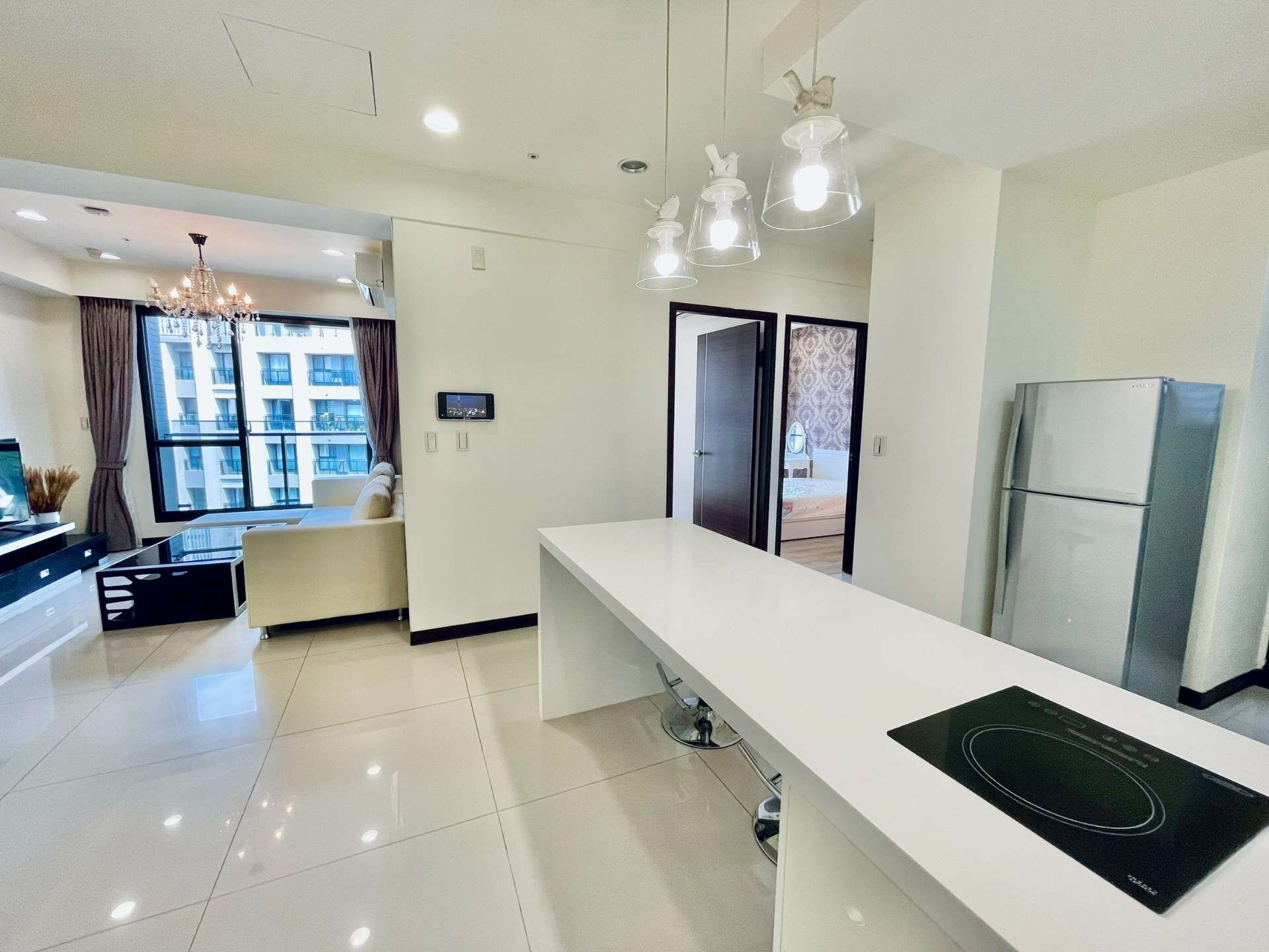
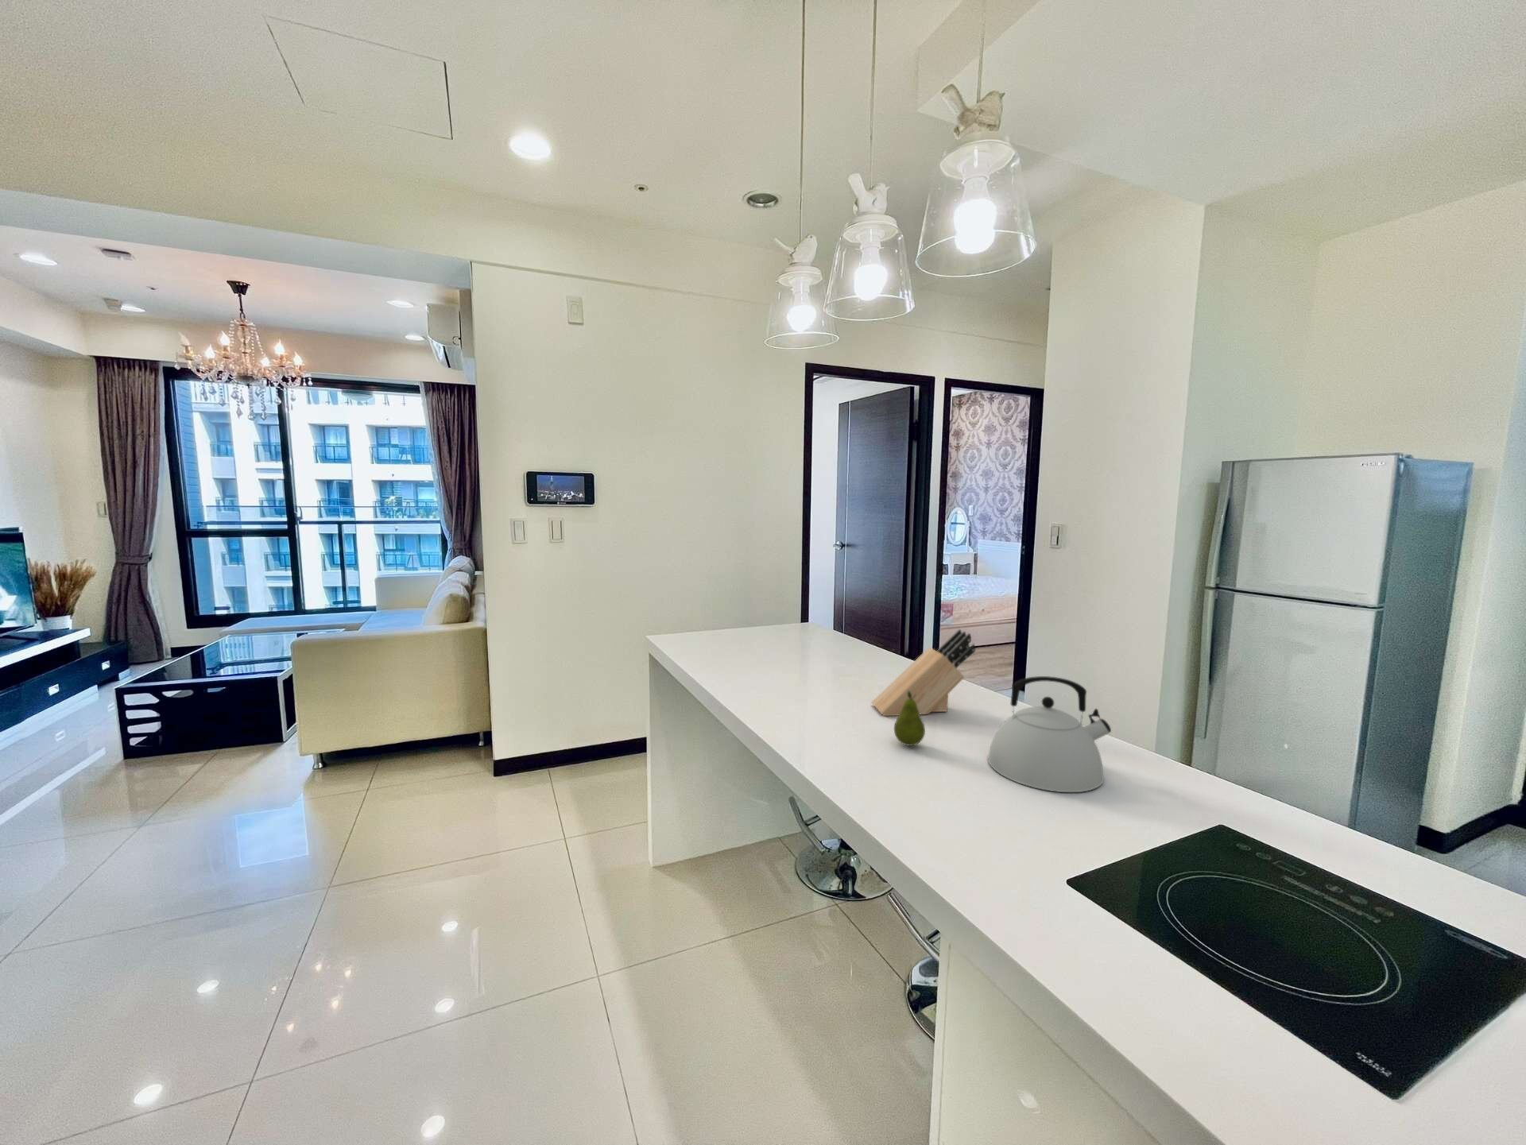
+ kettle [987,676,1112,793]
+ fruit [893,690,926,747]
+ knife block [871,629,976,717]
